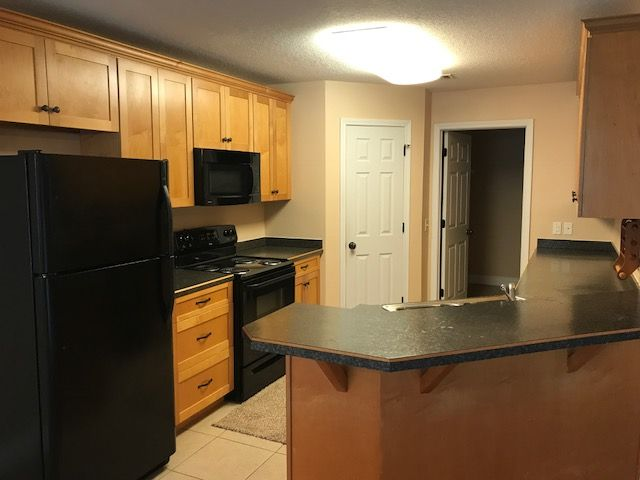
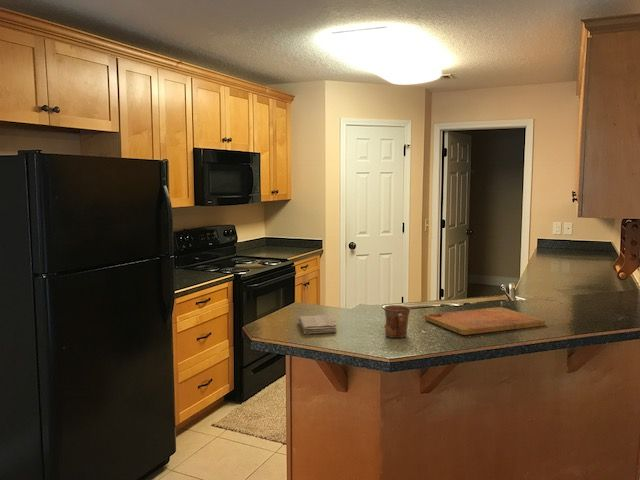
+ mug [383,304,411,339]
+ washcloth [298,314,338,335]
+ cutting board [424,306,546,336]
